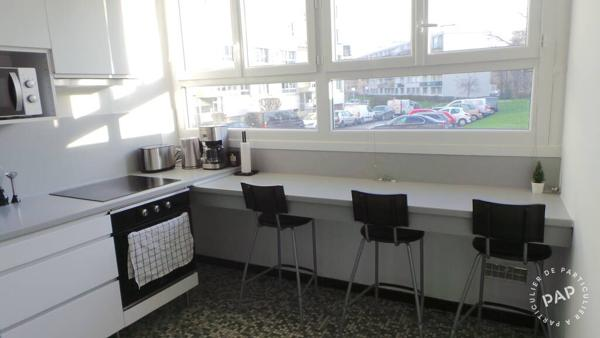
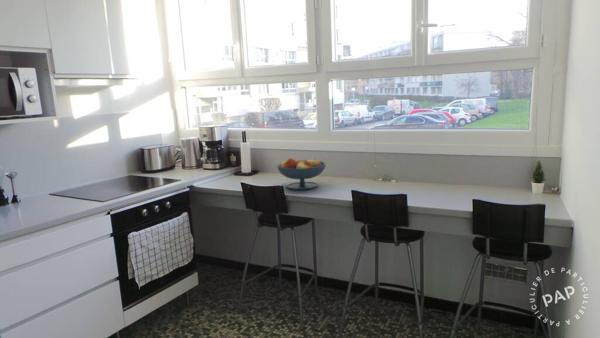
+ fruit bowl [276,157,327,191]
